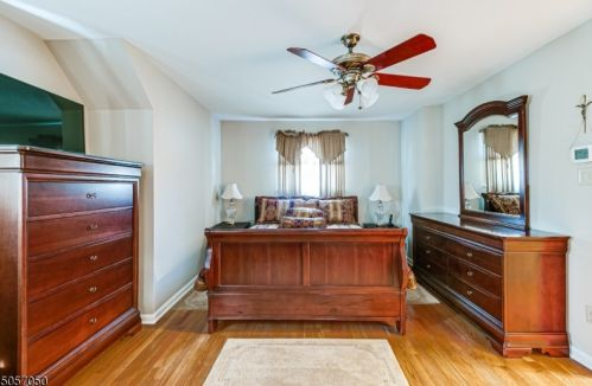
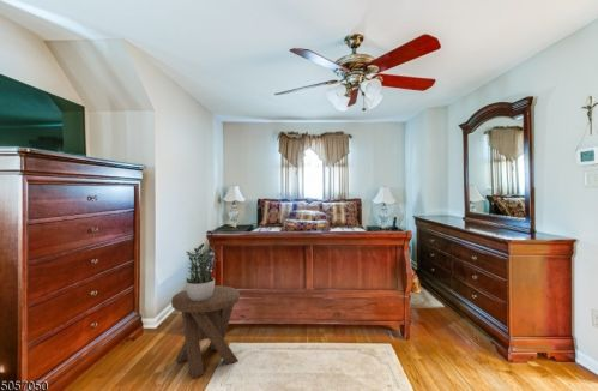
+ music stool [170,284,241,380]
+ potted plant [185,242,219,301]
